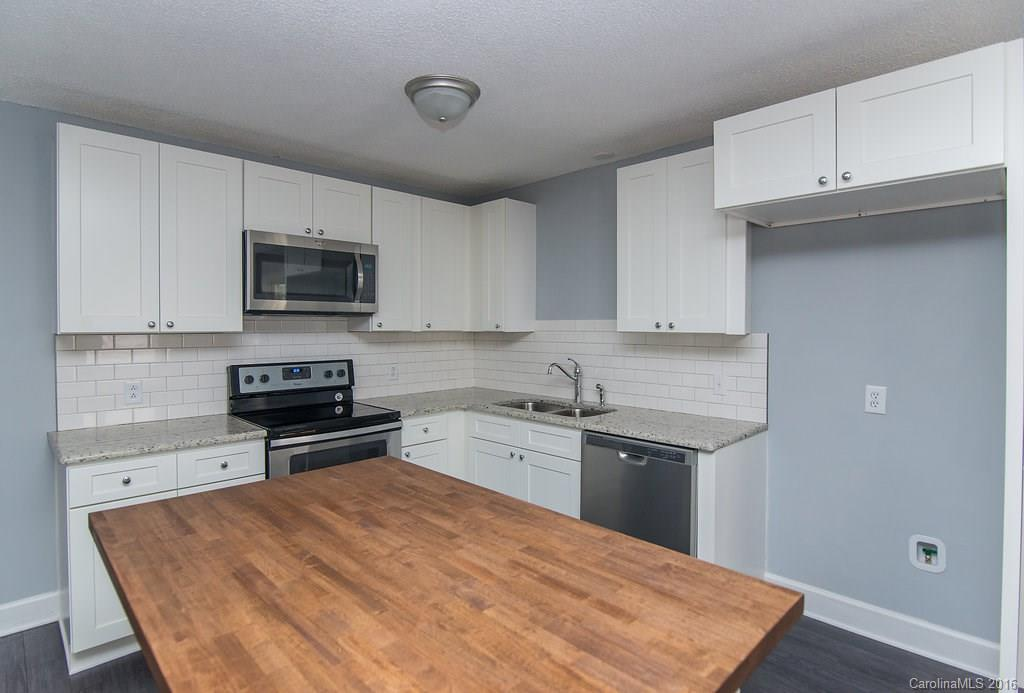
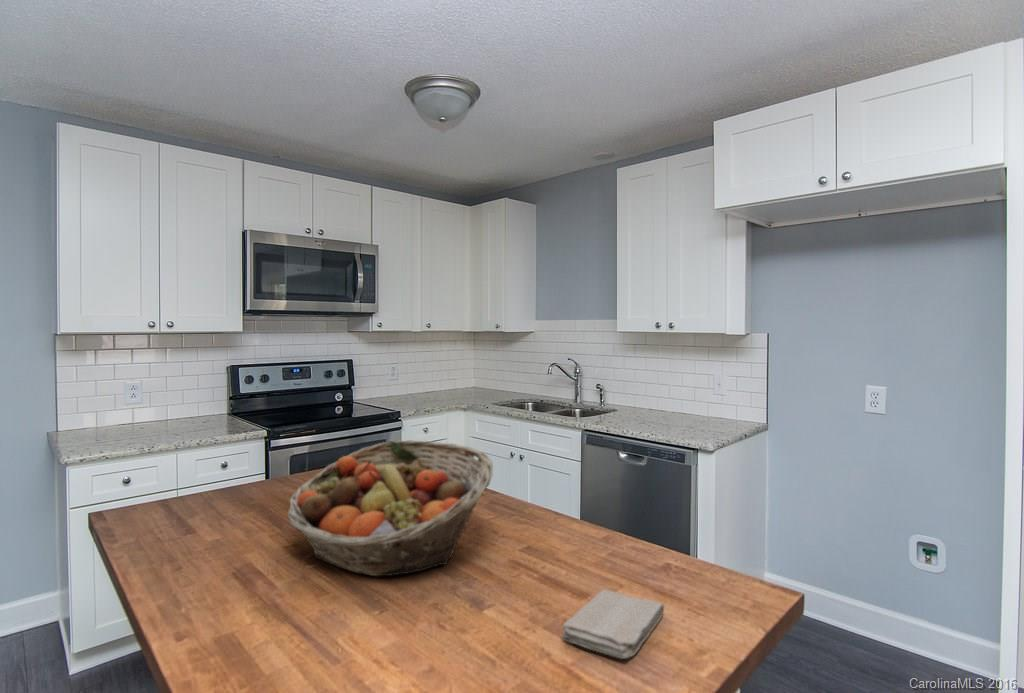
+ washcloth [561,588,665,660]
+ fruit basket [286,439,494,577]
